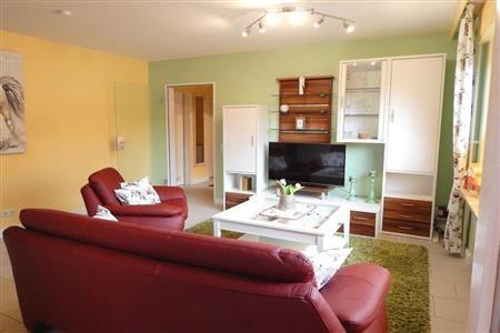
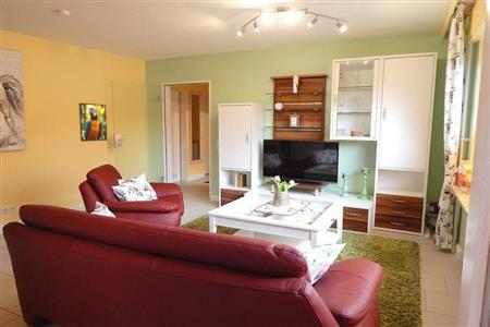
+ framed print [78,102,108,143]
